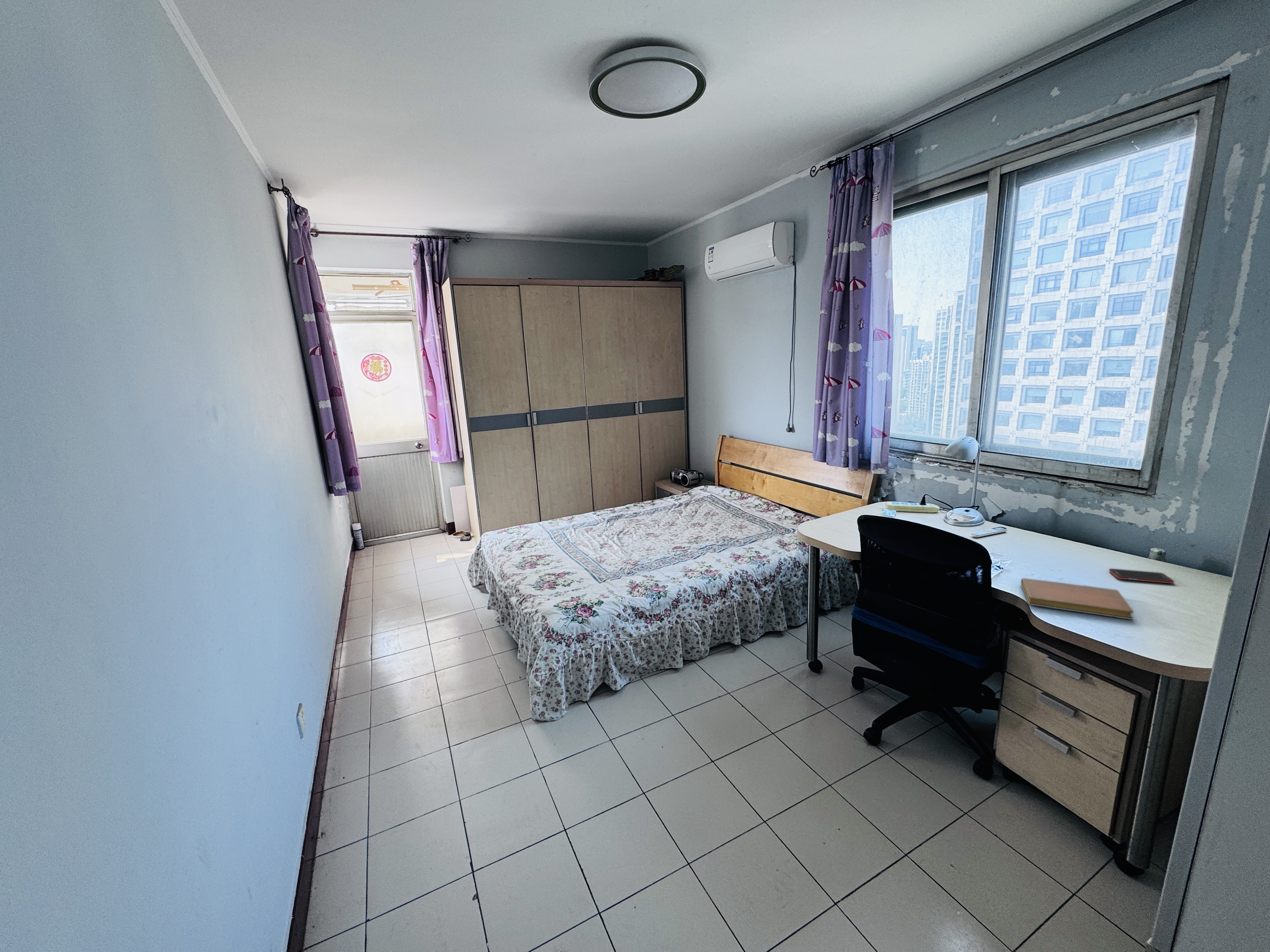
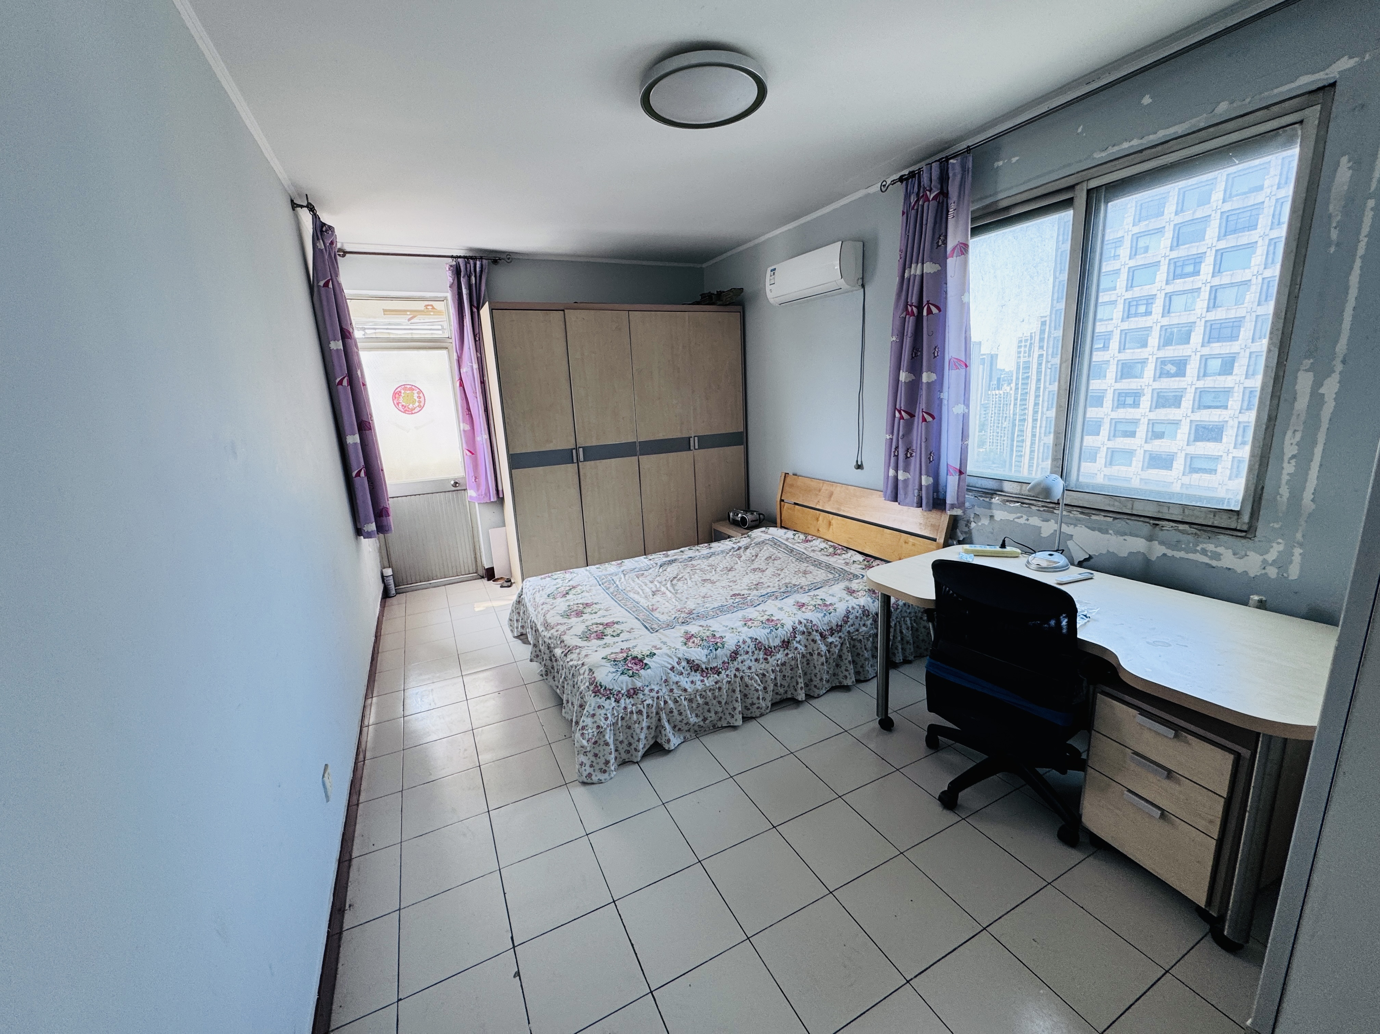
- notebook [1021,578,1134,620]
- cell phone [1109,568,1175,584]
